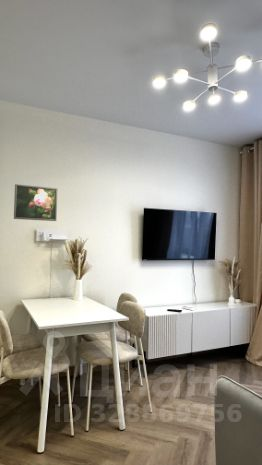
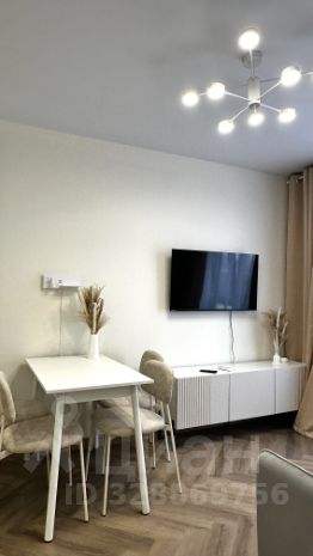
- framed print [13,183,58,222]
